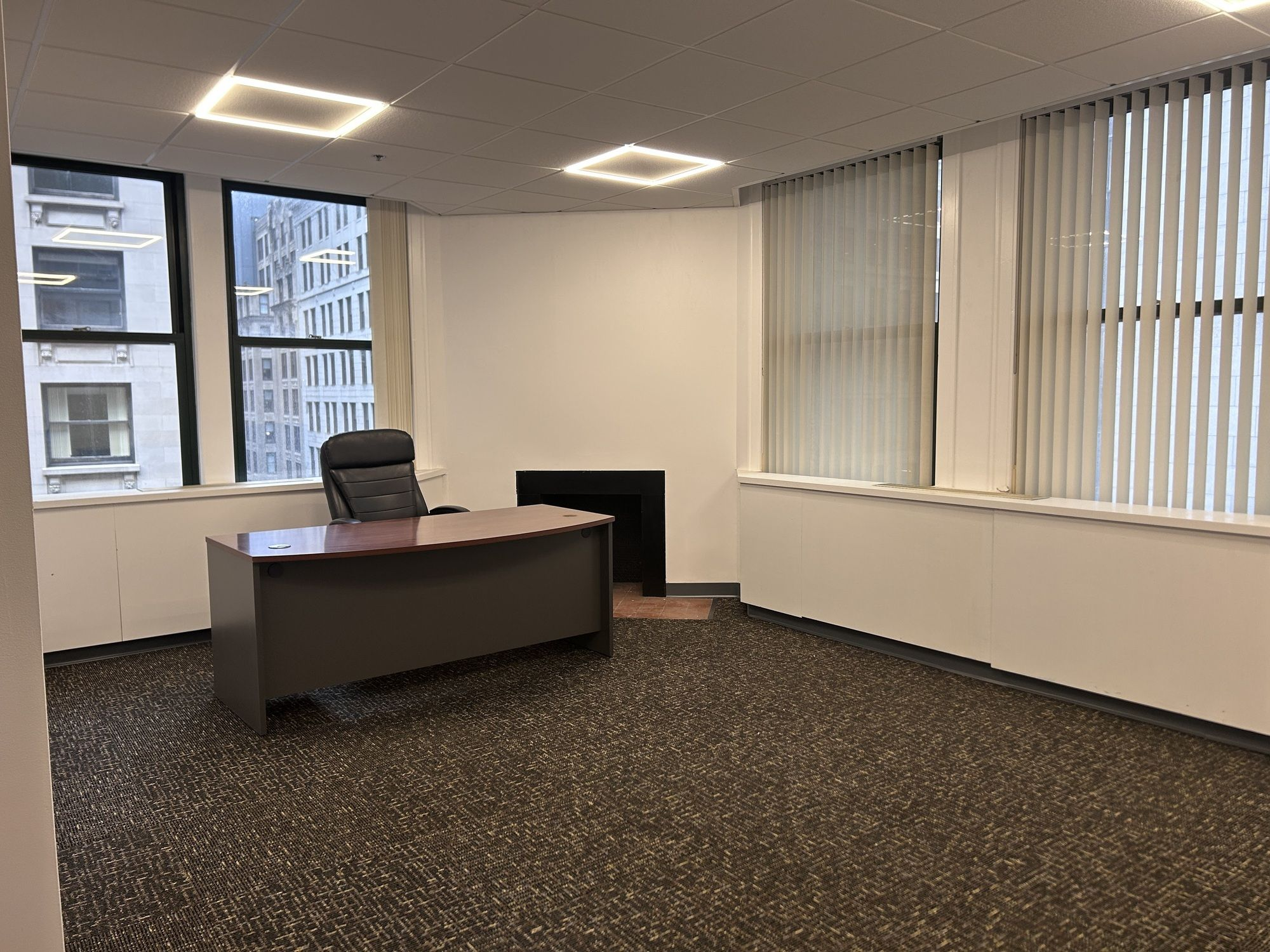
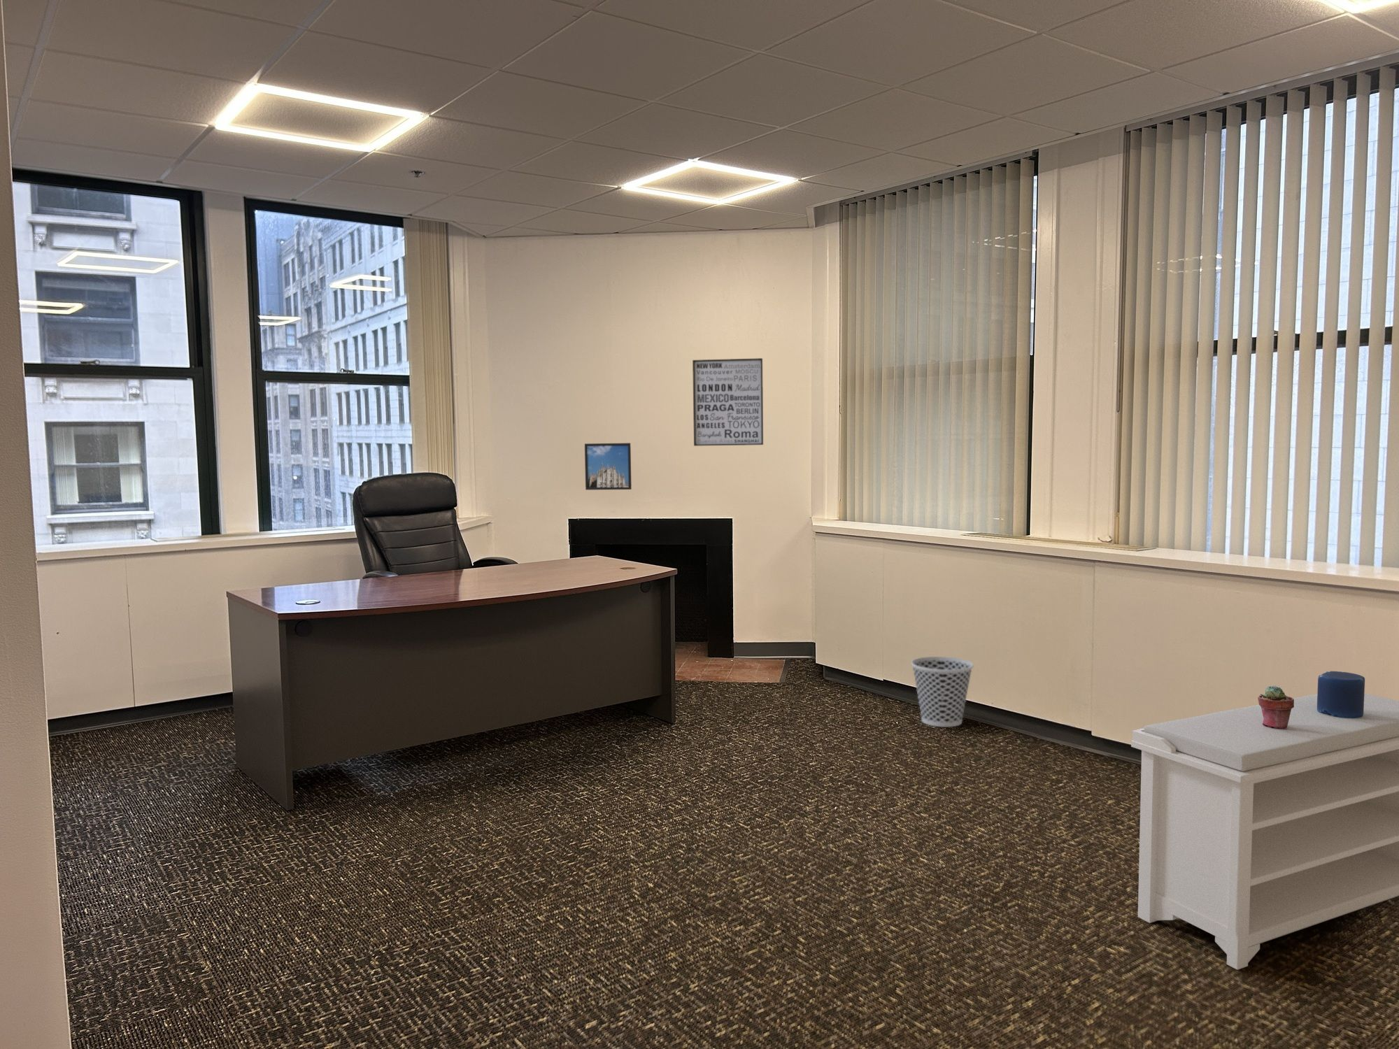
+ wastebasket [911,656,974,727]
+ bench [1130,692,1399,971]
+ candle [1316,671,1366,718]
+ wall art [692,357,763,447]
+ potted succulent [1257,685,1294,729]
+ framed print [584,442,632,491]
